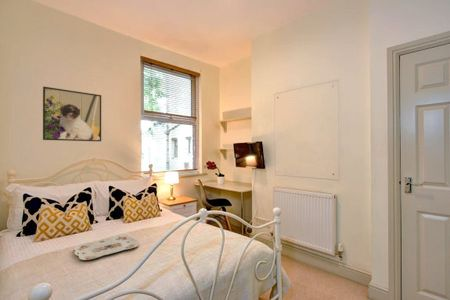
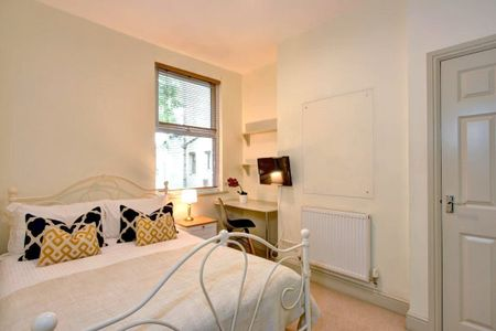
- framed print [42,86,102,142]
- serving tray [73,234,140,261]
